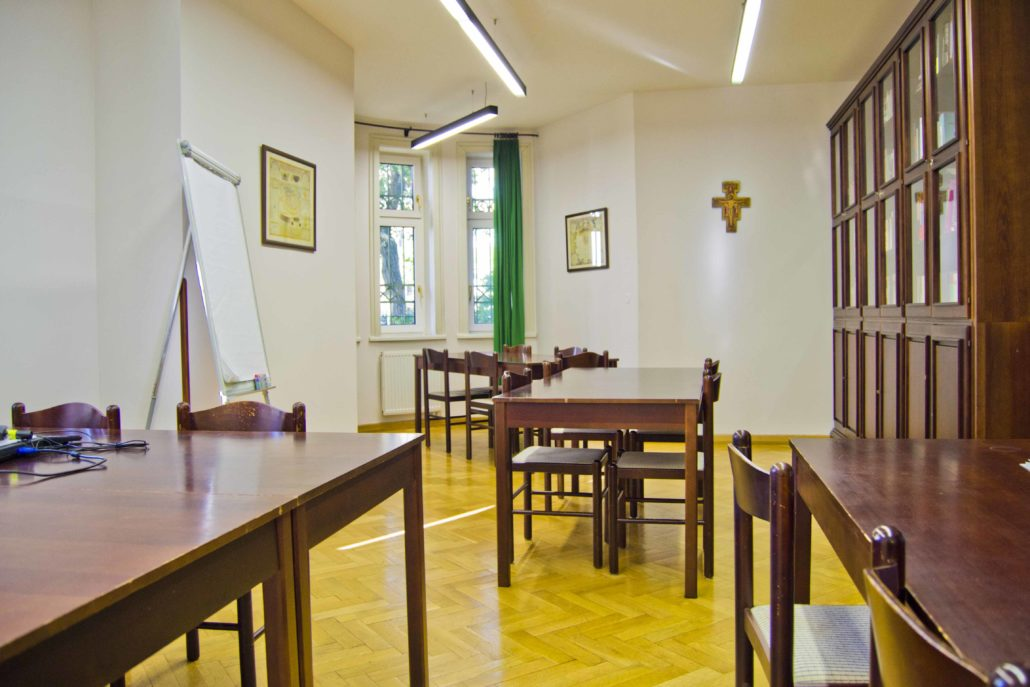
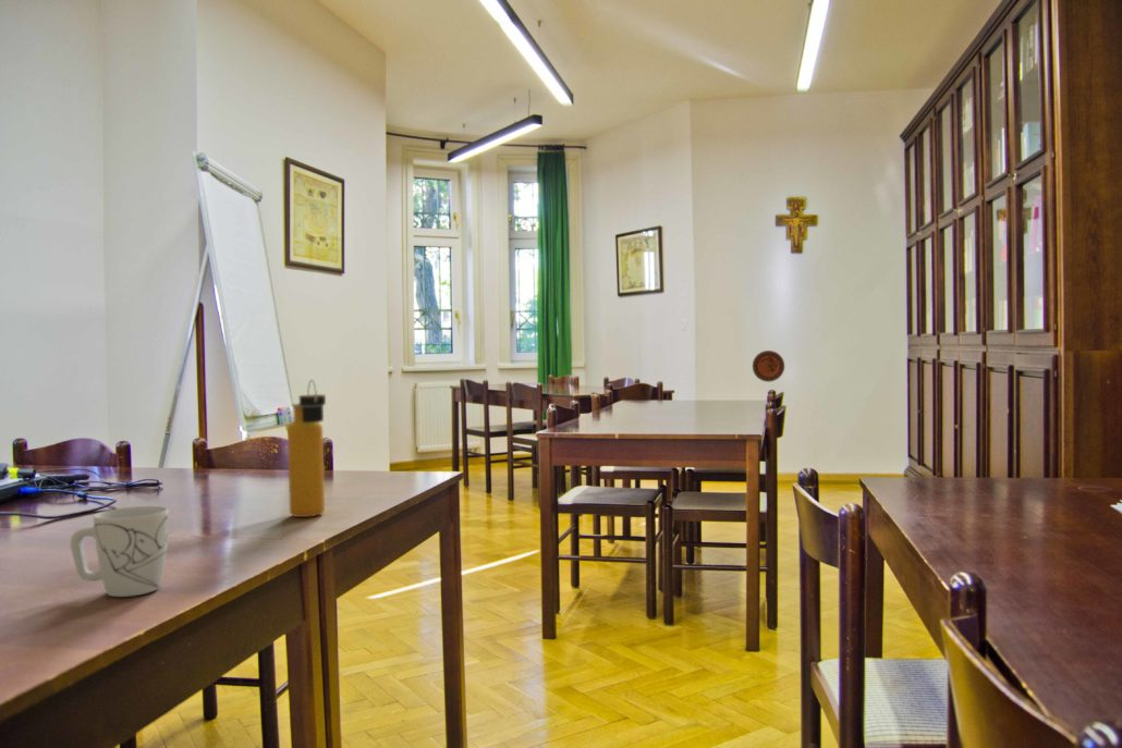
+ decorative plate [752,350,785,383]
+ mug [70,505,170,598]
+ water bottle [286,379,327,518]
